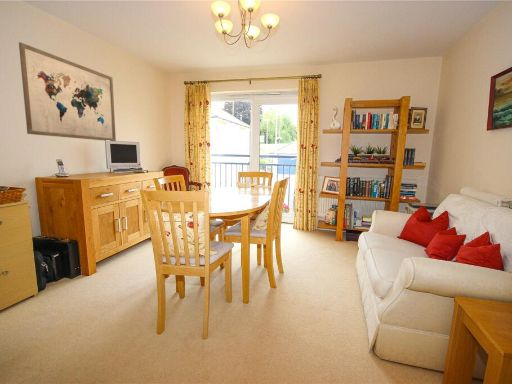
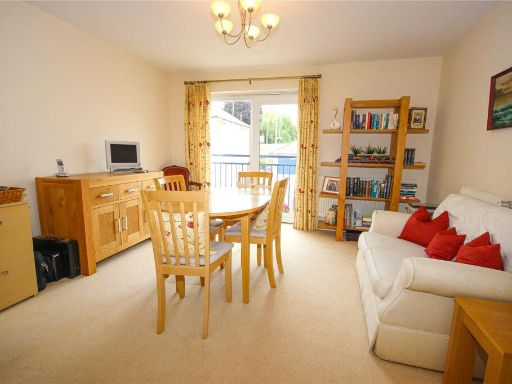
- wall art [18,41,117,142]
